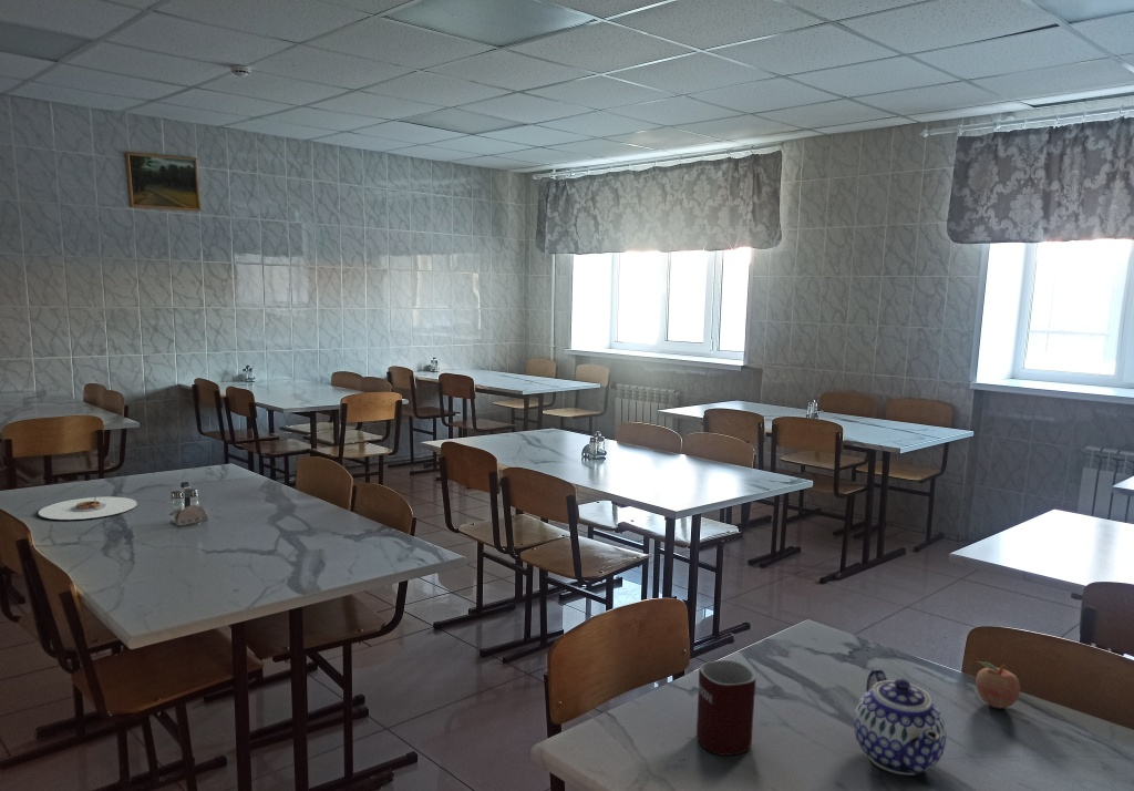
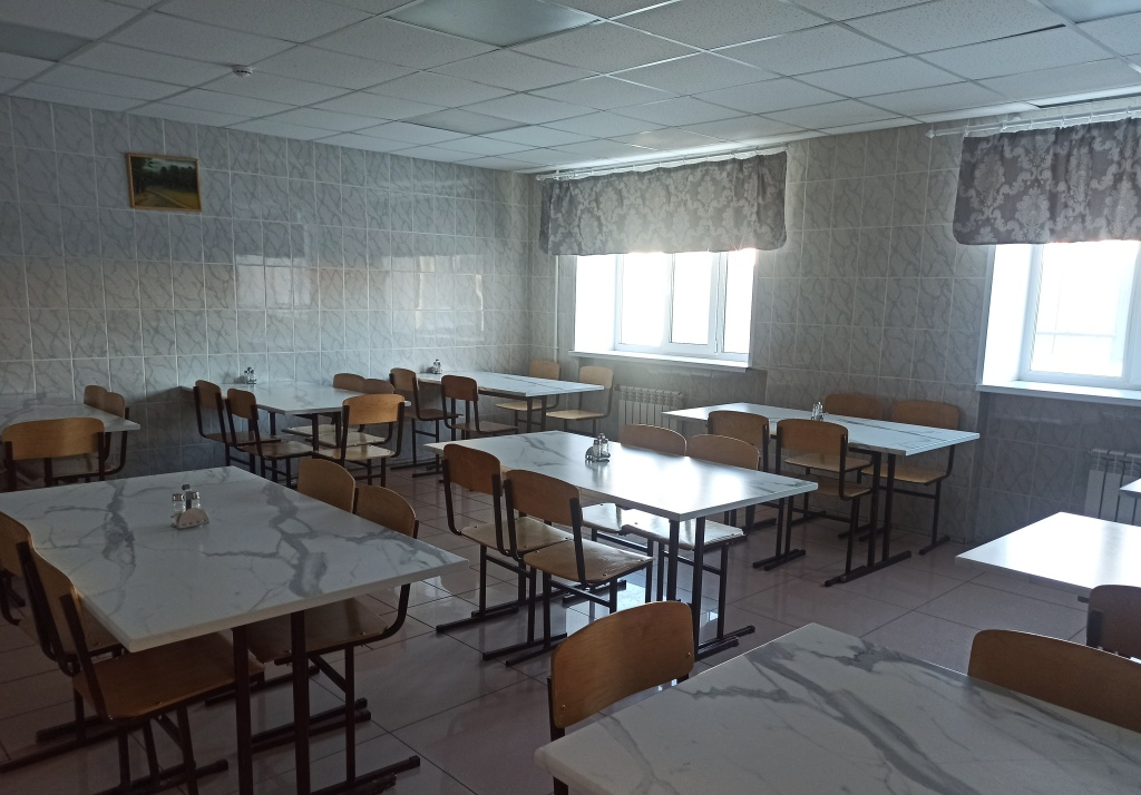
- teapot [853,668,947,777]
- fruit [975,660,1021,709]
- plate [38,496,138,521]
- mug [695,659,757,757]
